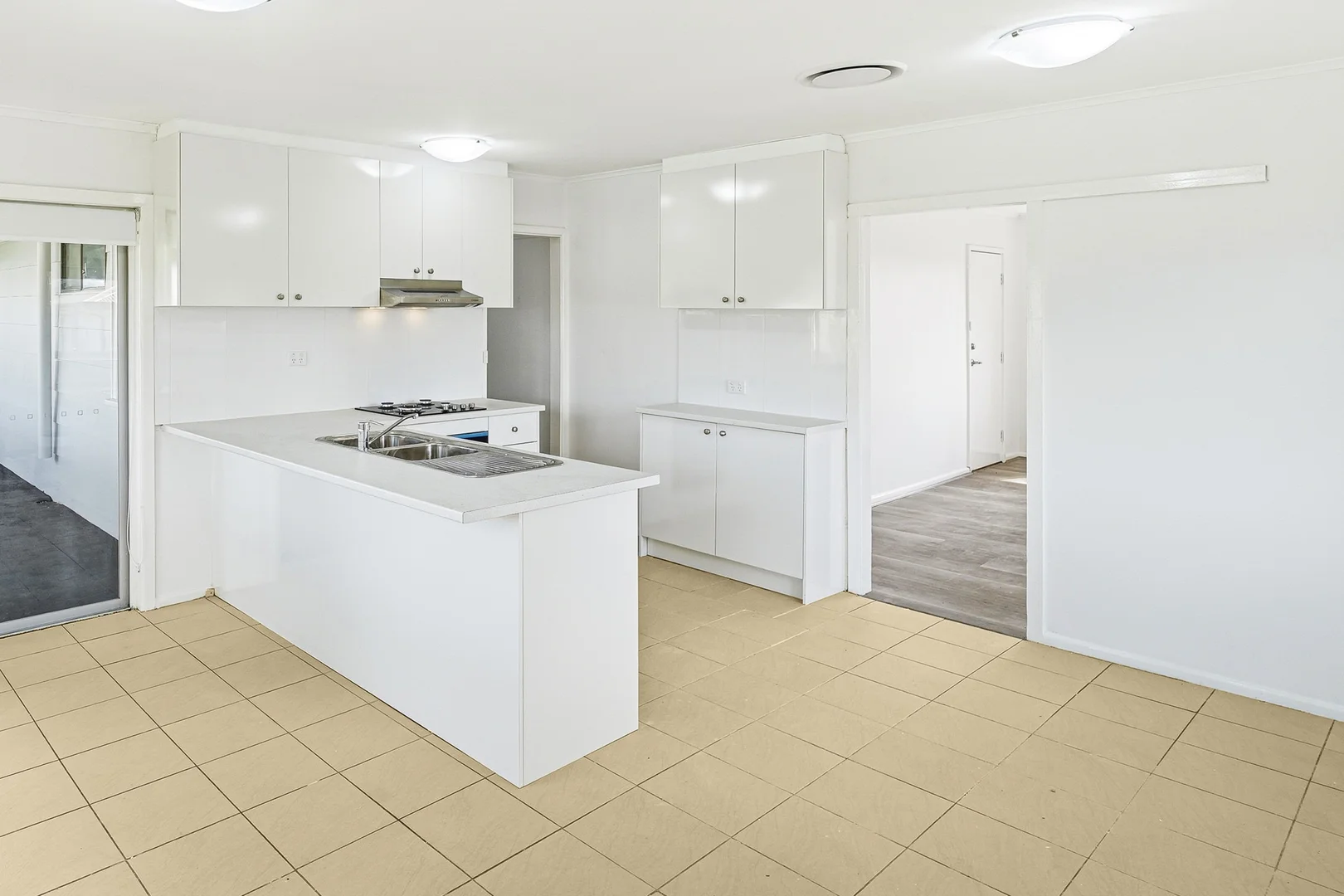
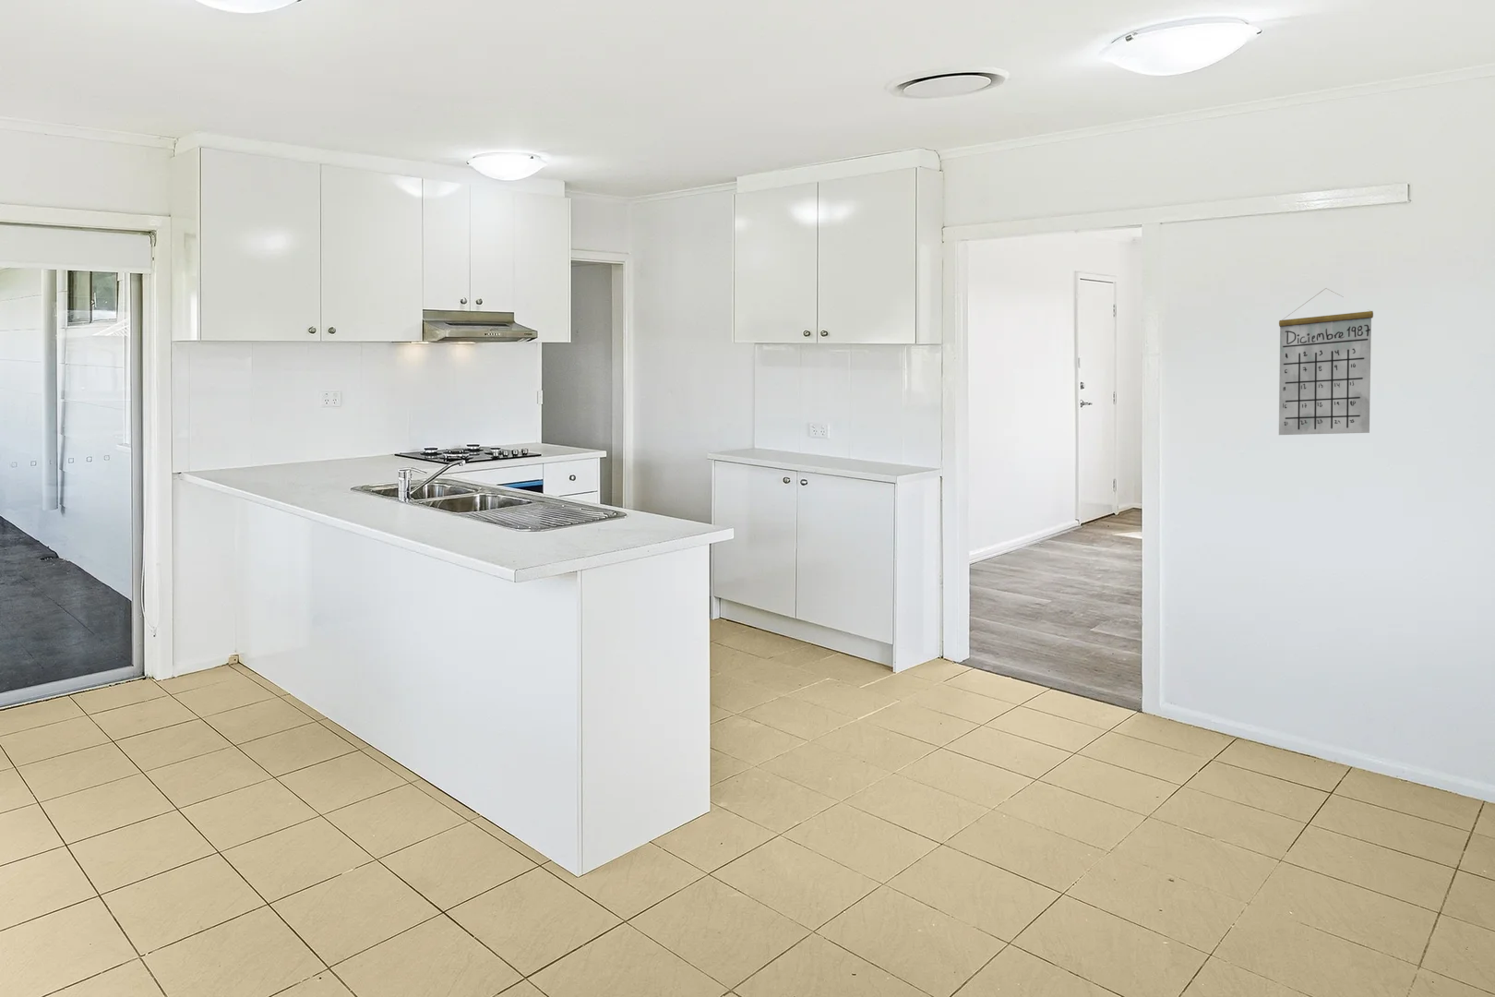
+ calendar [1278,287,1374,436]
